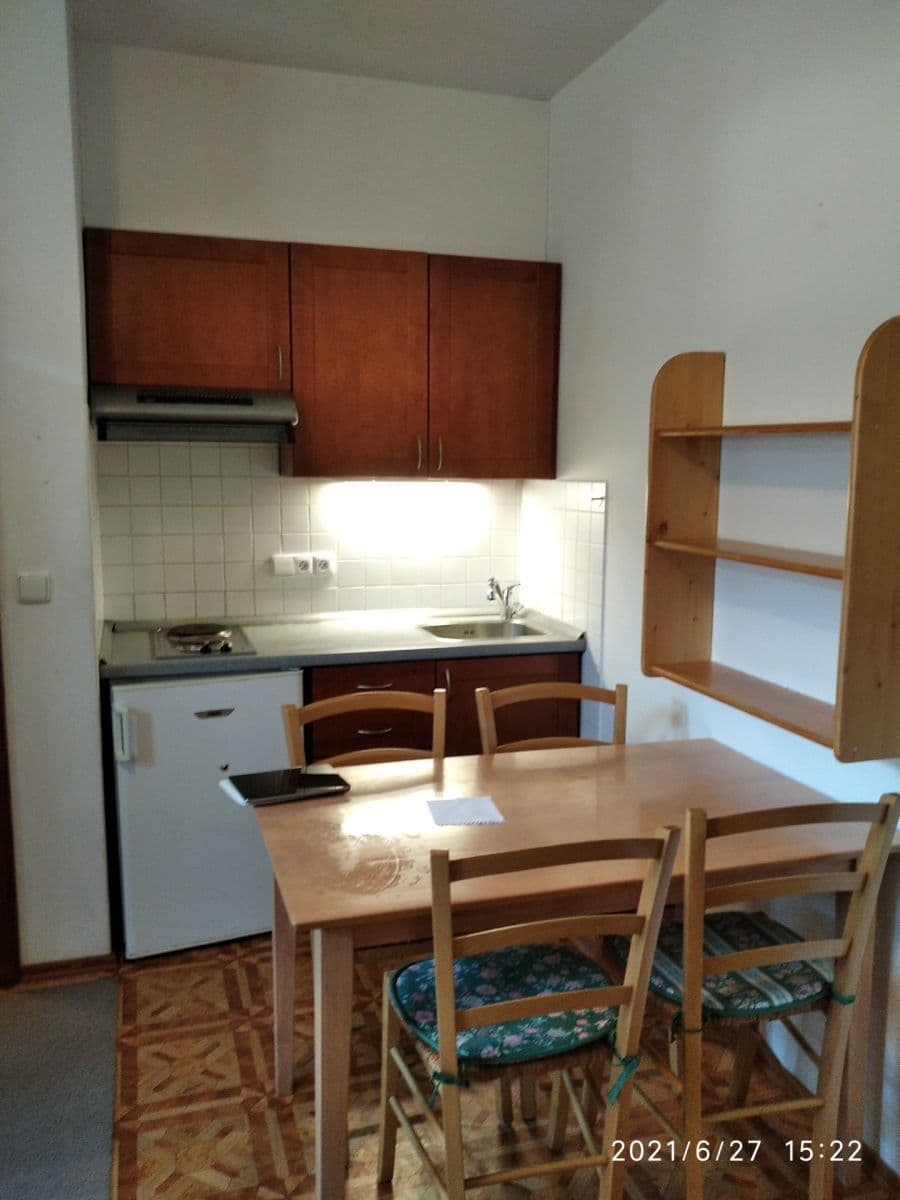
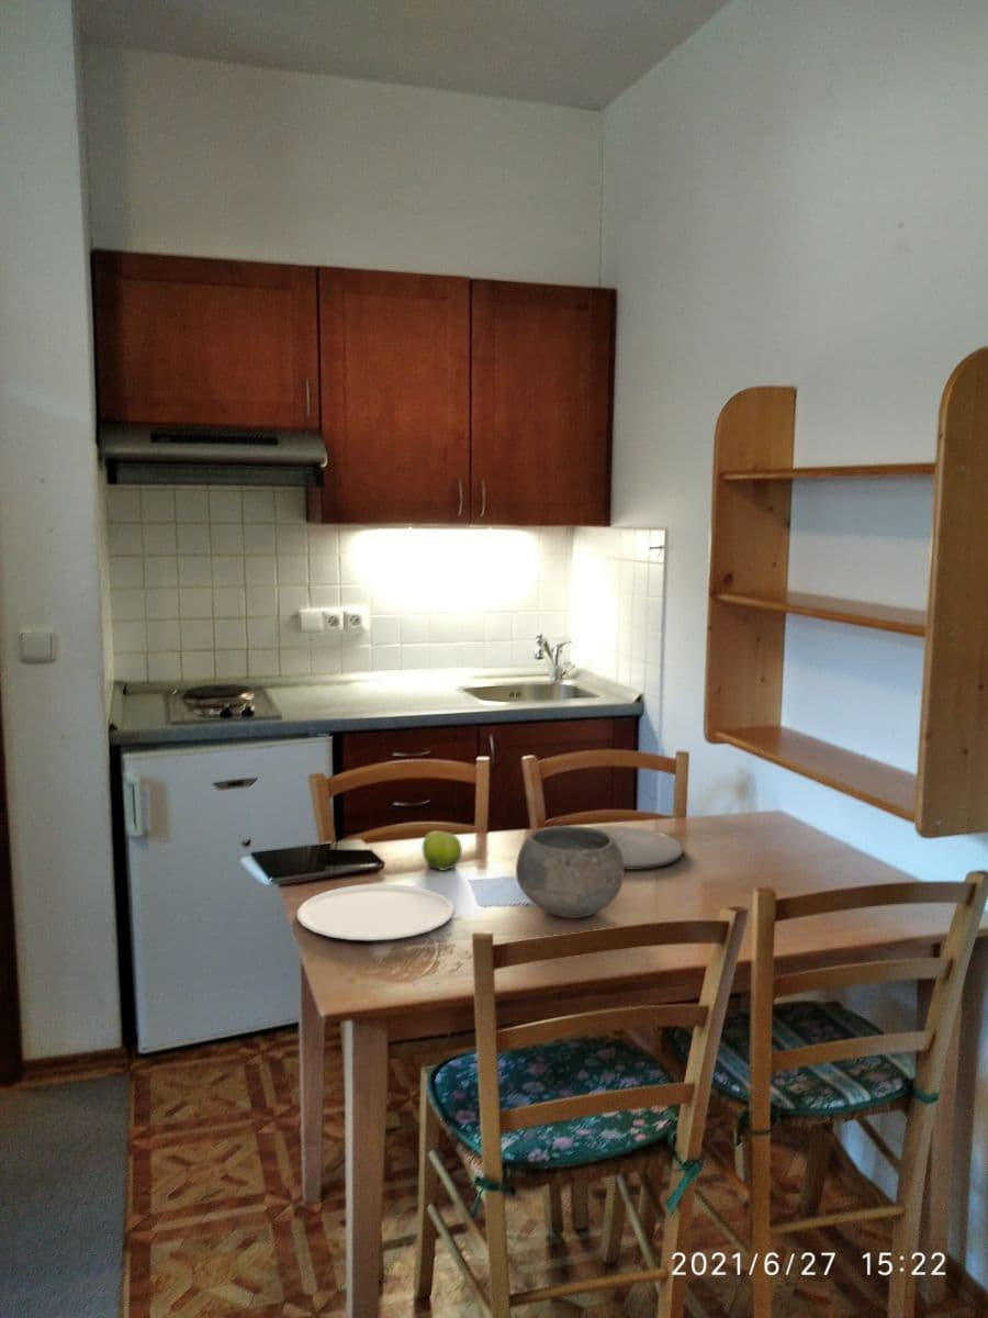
+ plate [588,825,685,871]
+ fruit [422,827,463,872]
+ bowl [515,825,625,919]
+ plate [296,883,456,941]
